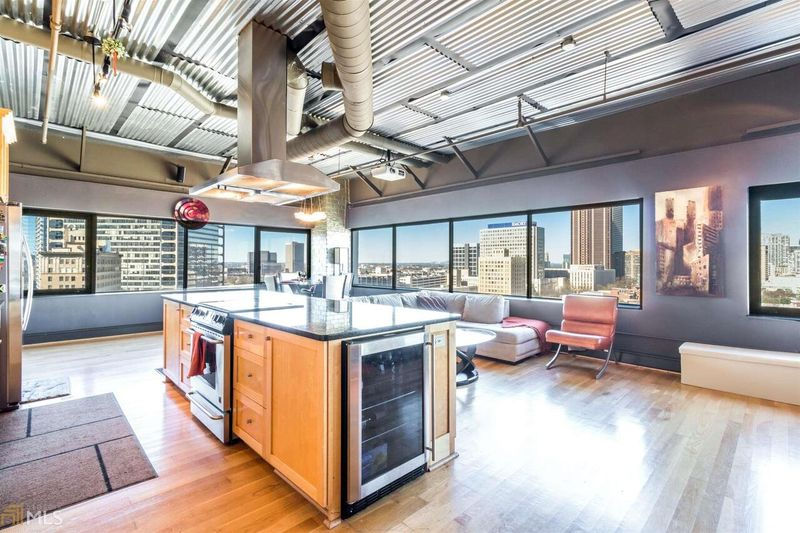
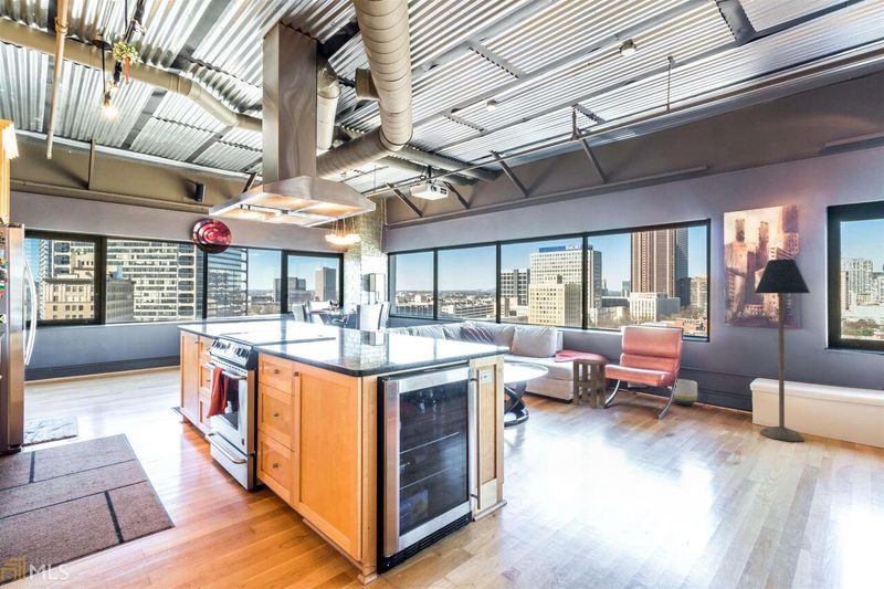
+ floor lamp [754,259,811,442]
+ side table [572,358,607,409]
+ planter [670,378,698,407]
